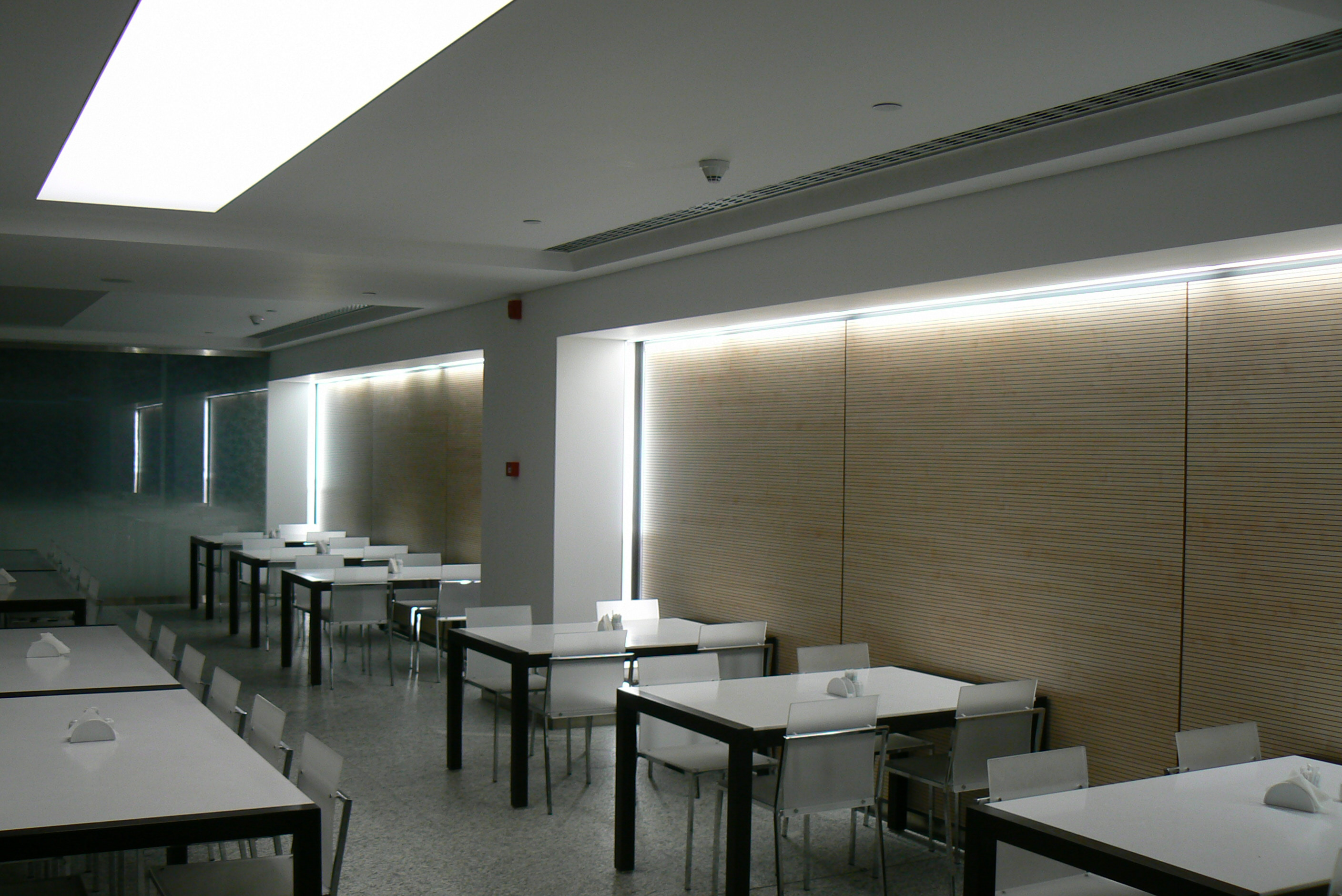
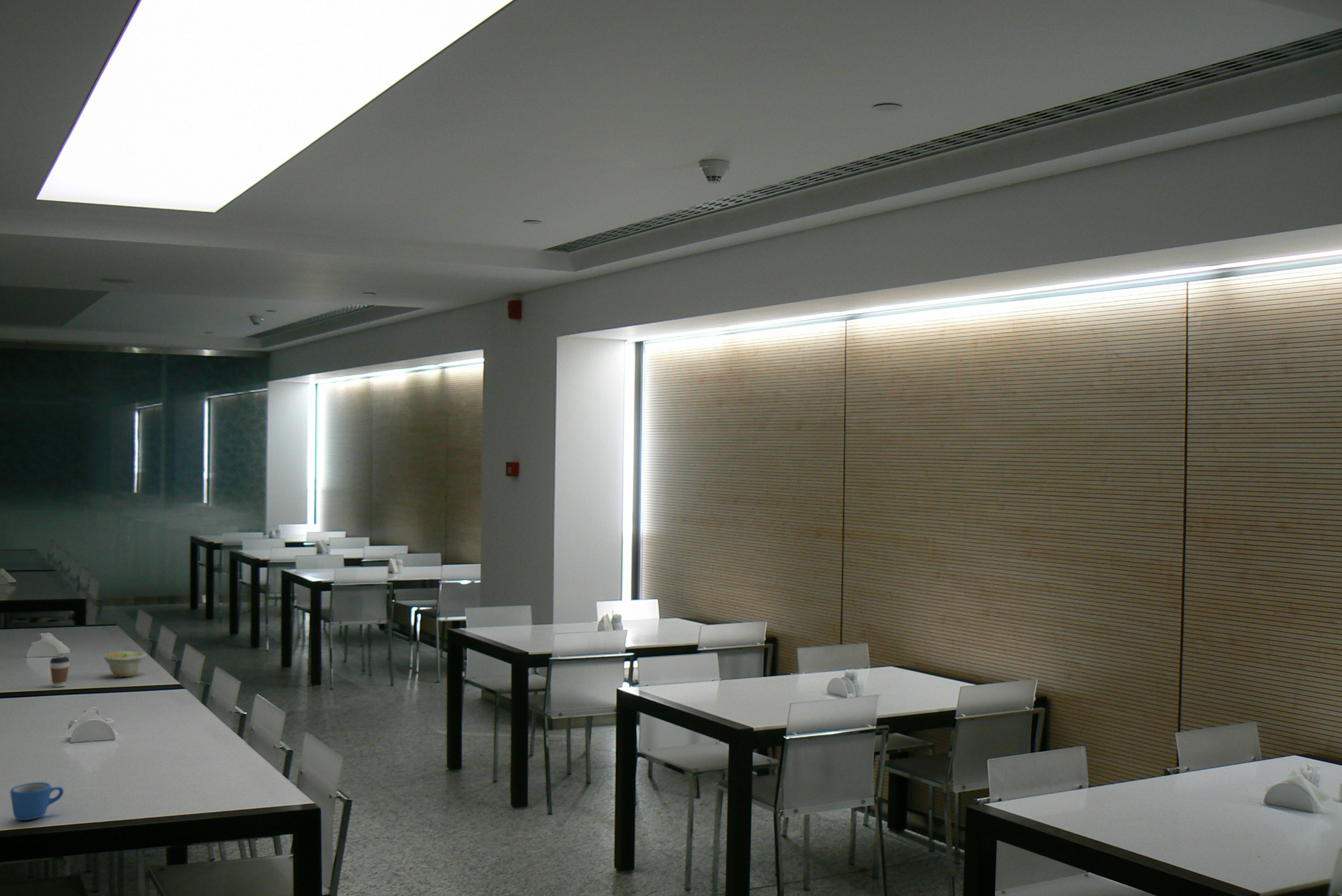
+ mug [10,782,64,821]
+ coffee cup [49,656,70,688]
+ bowl [104,651,148,677]
